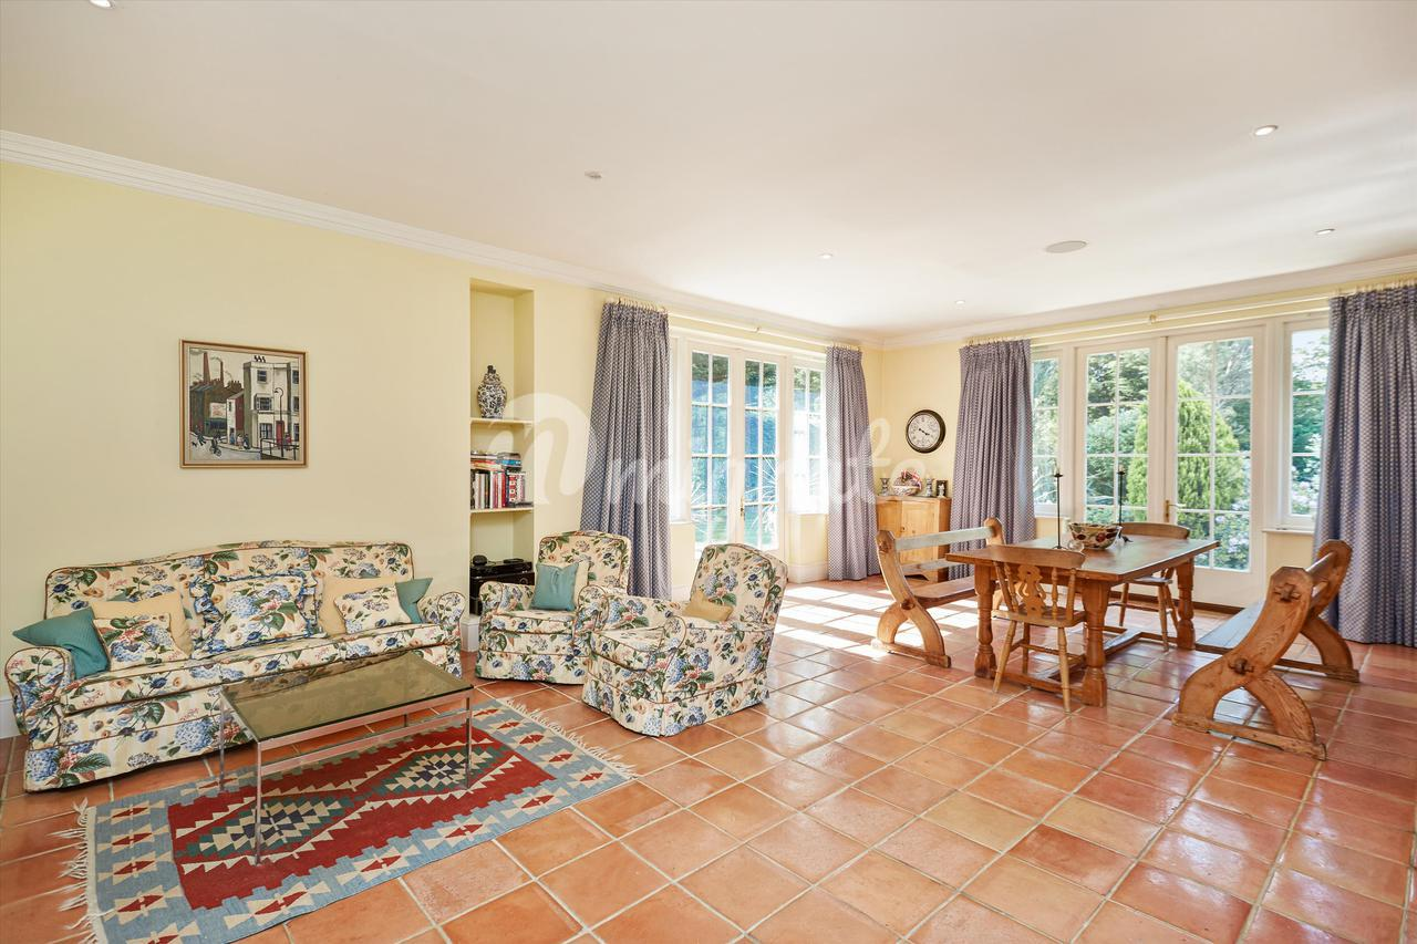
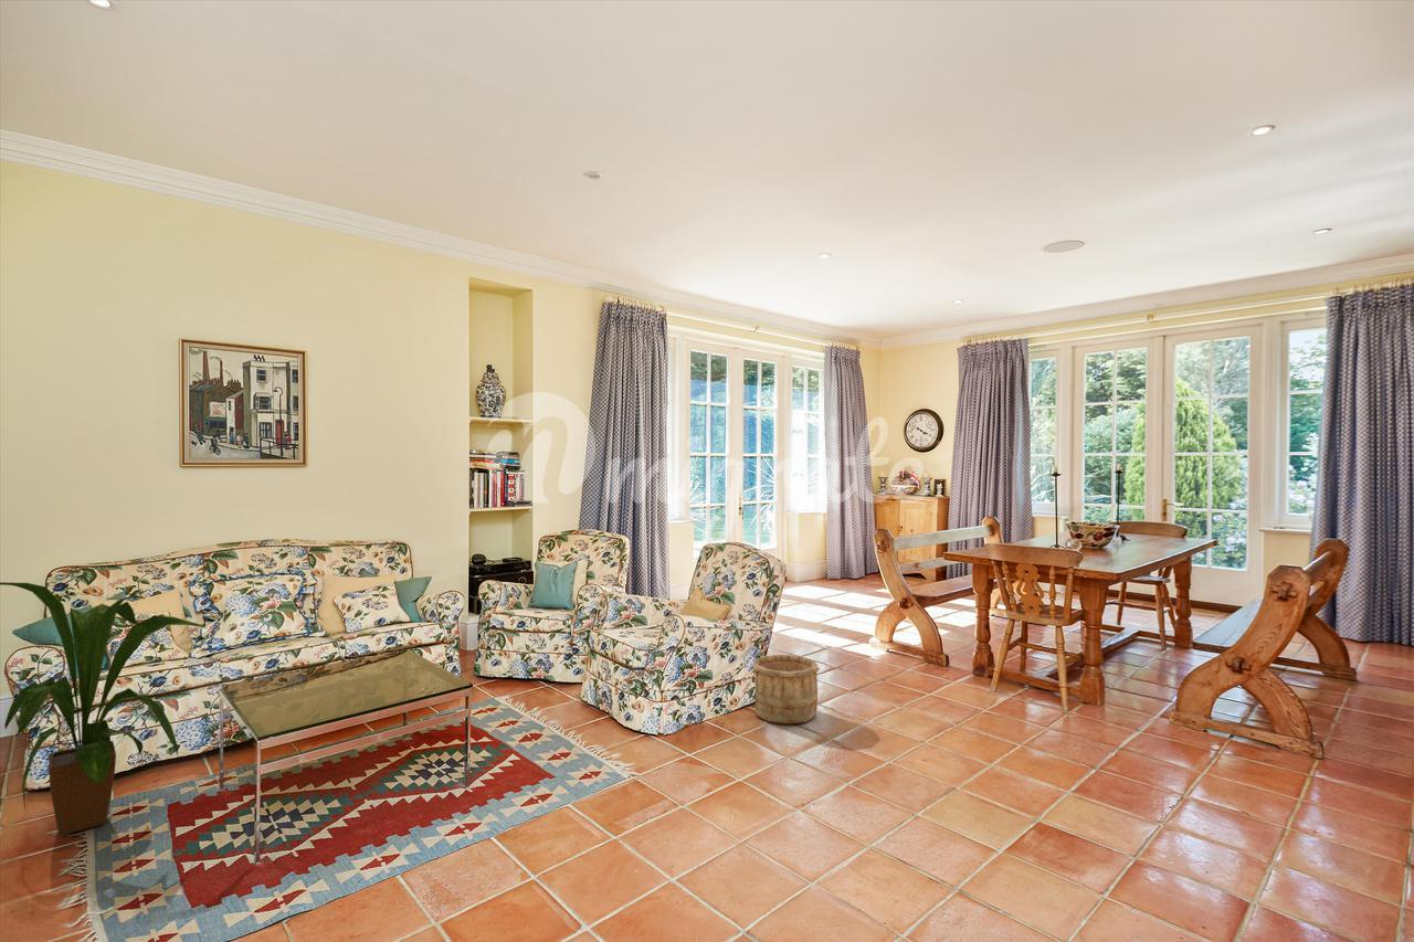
+ wooden bucket [752,654,821,726]
+ house plant [0,581,208,836]
